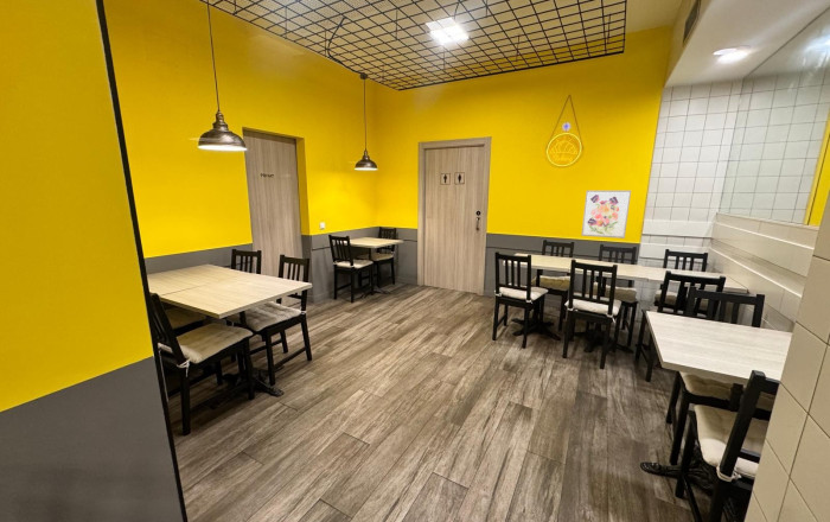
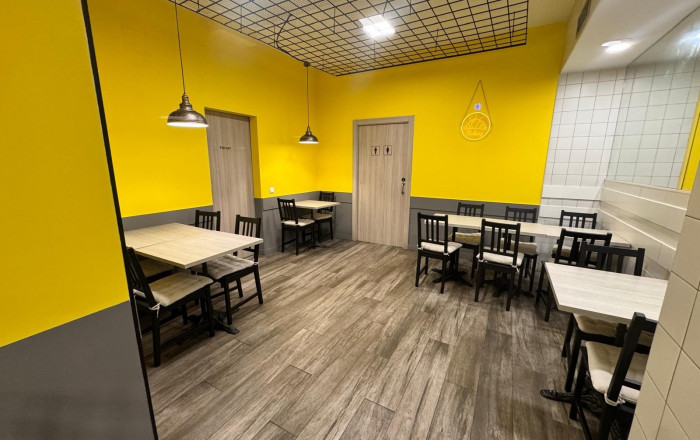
- wall art [580,190,632,240]
